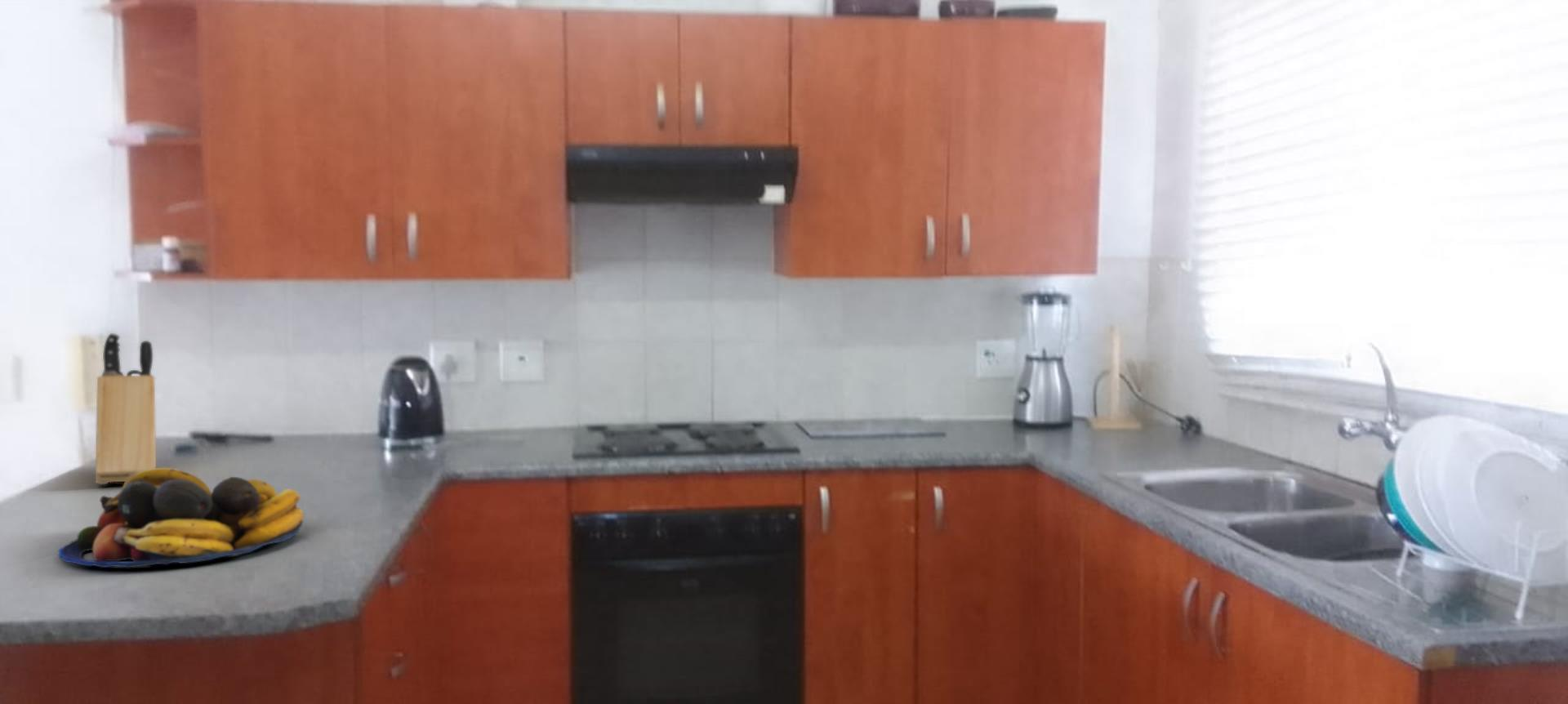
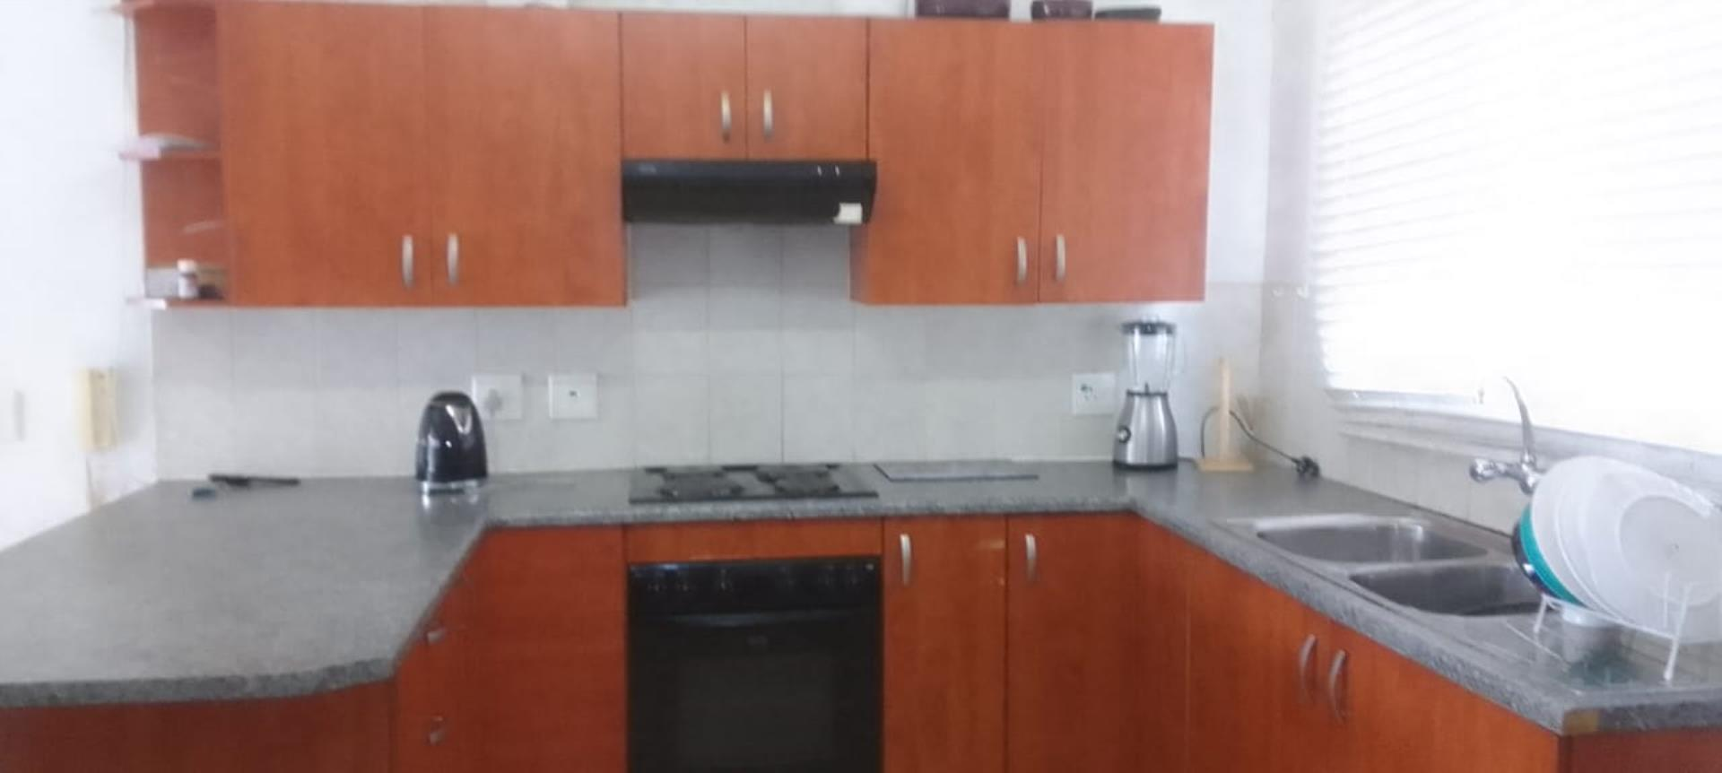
- knife block [95,332,157,485]
- fruit bowl [57,467,304,568]
